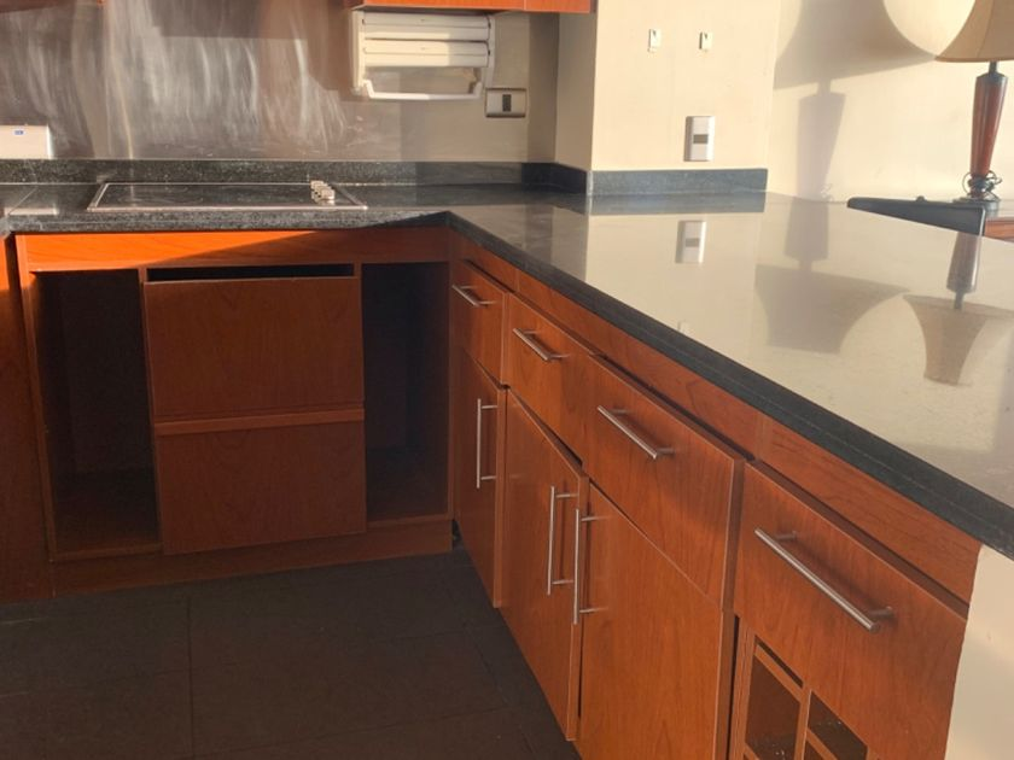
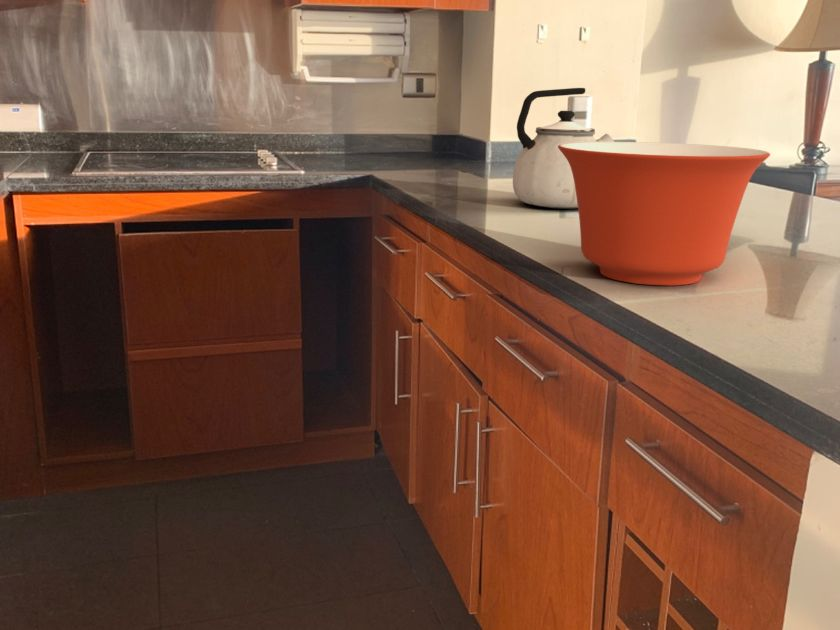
+ kettle [512,87,615,210]
+ mixing bowl [558,141,771,287]
